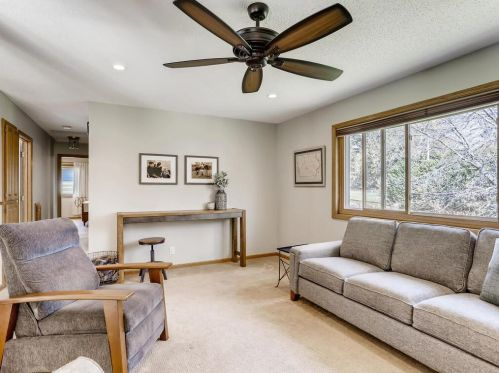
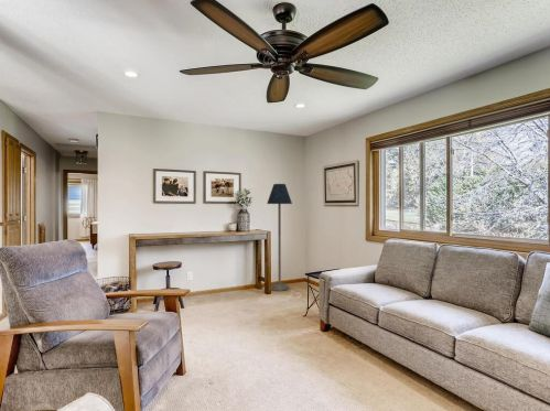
+ floor lamp [266,183,293,292]
